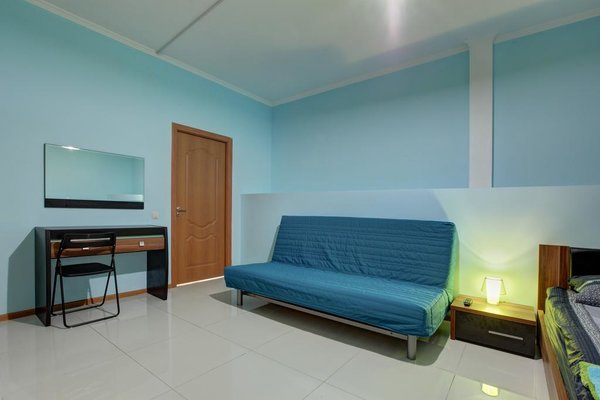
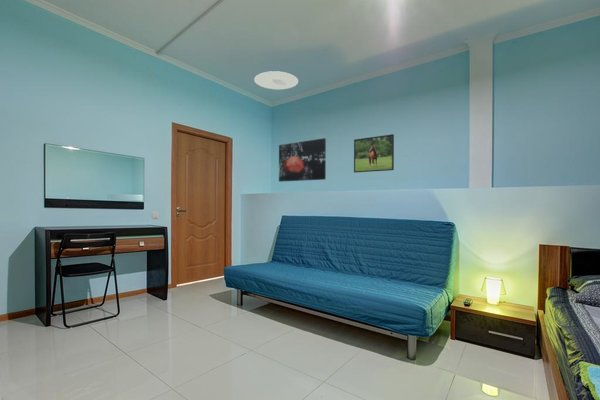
+ wall art [278,137,327,183]
+ ceiling light [253,70,299,90]
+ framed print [353,133,395,174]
